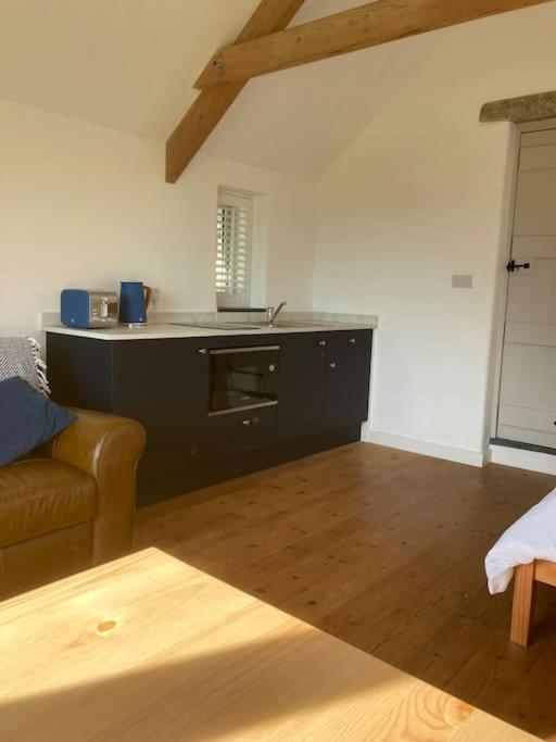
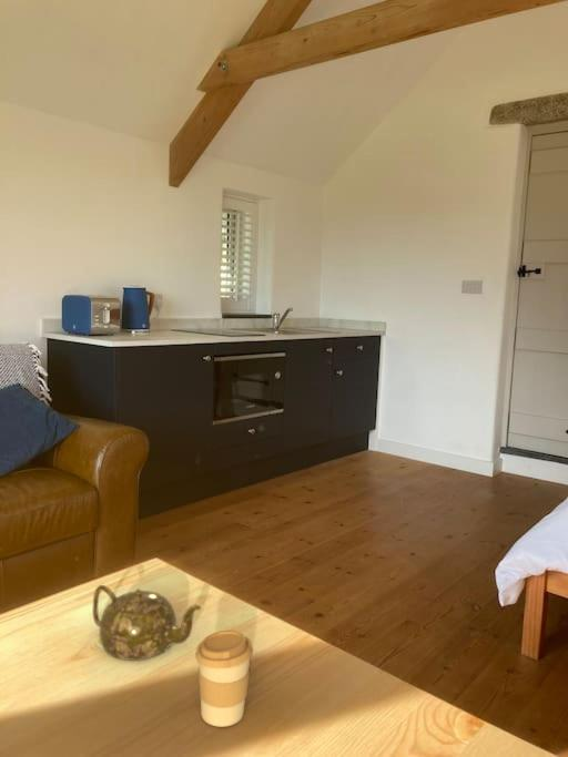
+ coffee cup [194,630,254,728]
+ teapot [92,584,202,662]
